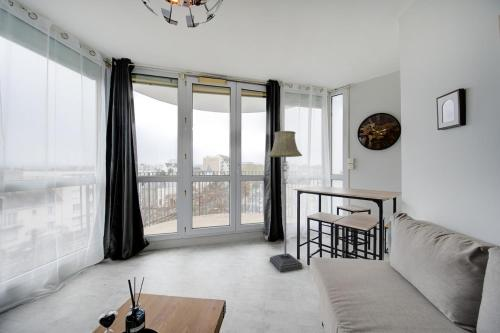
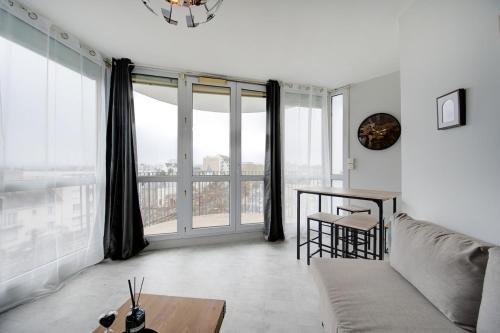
- floor lamp [267,130,303,273]
